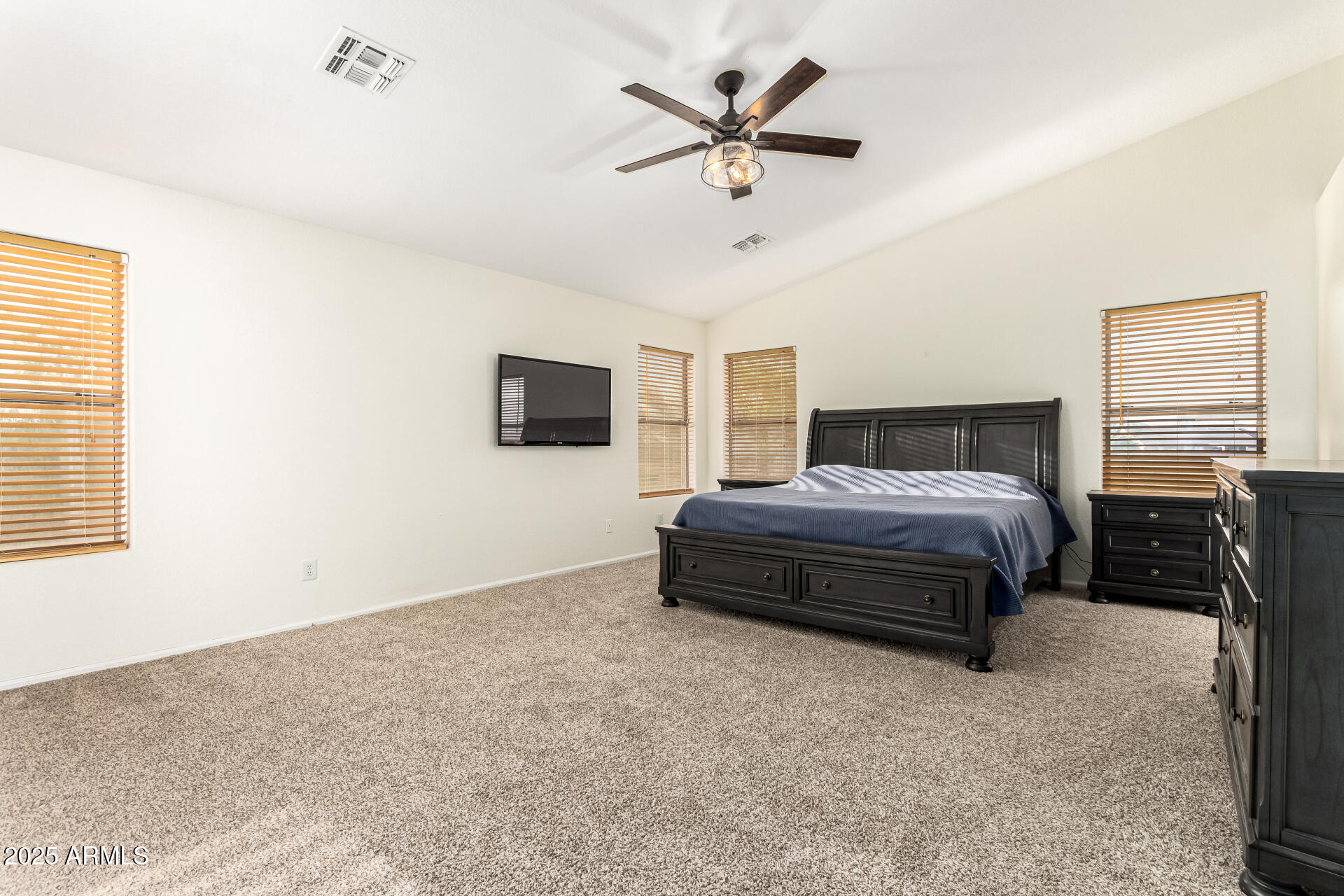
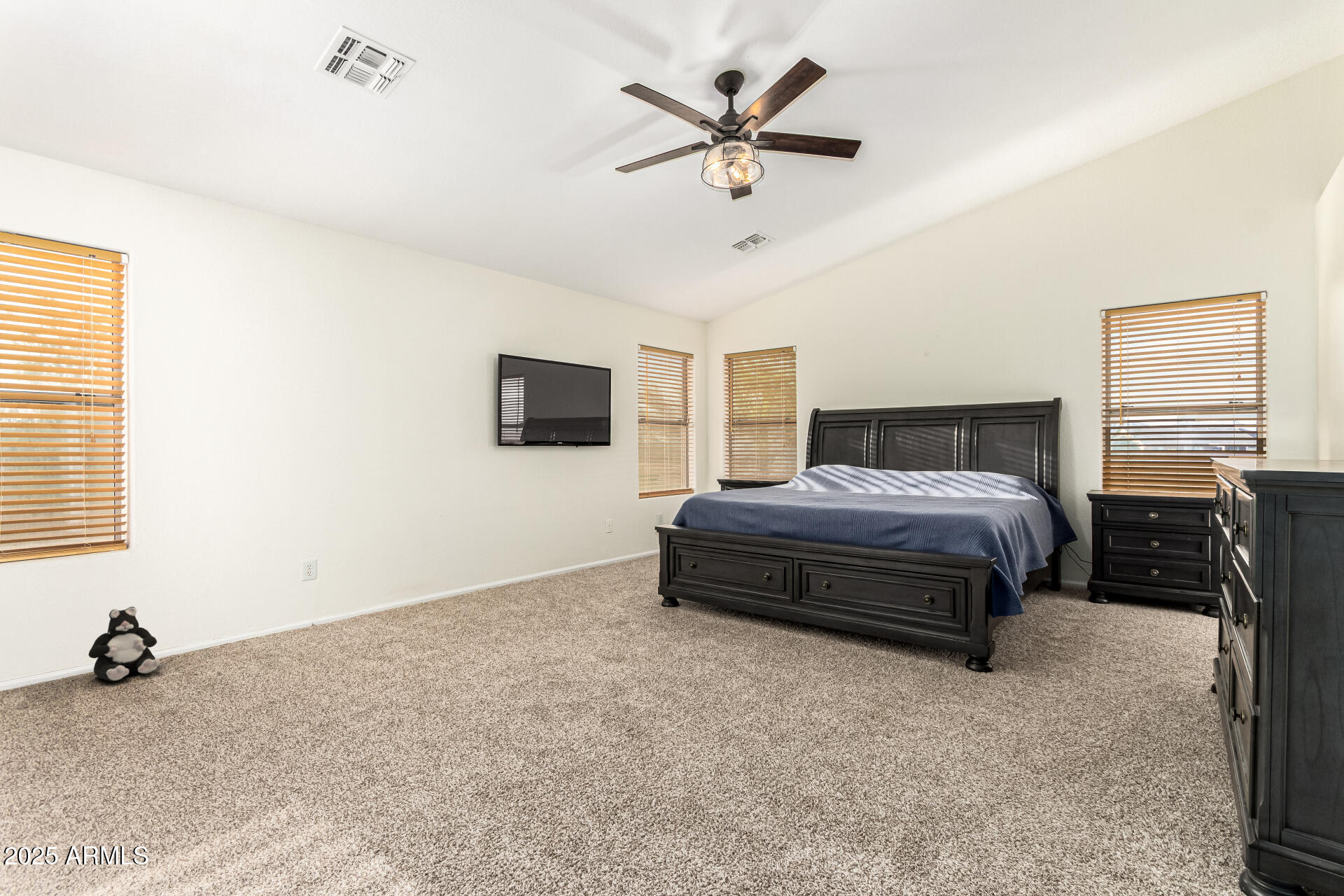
+ plush toy [87,606,161,682]
